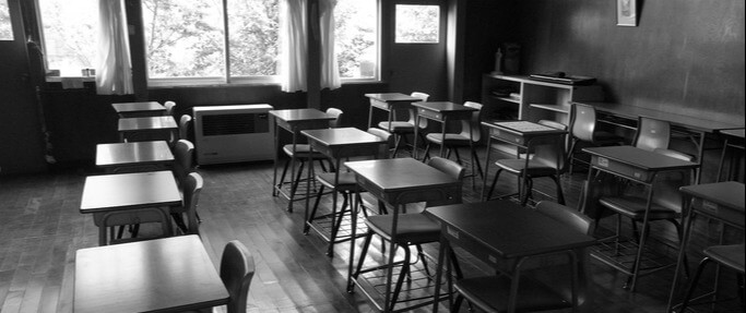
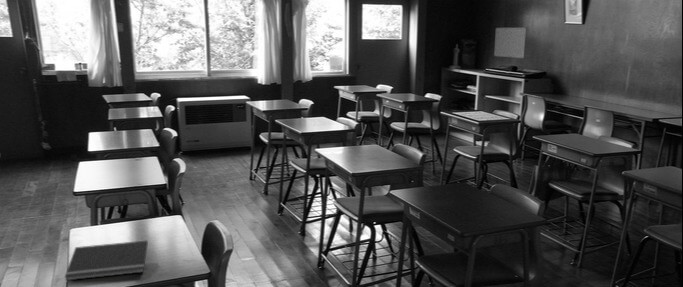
+ road map [493,26,527,59]
+ notepad [64,239,149,282]
